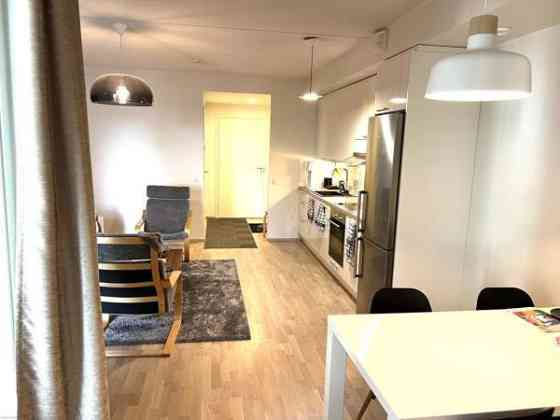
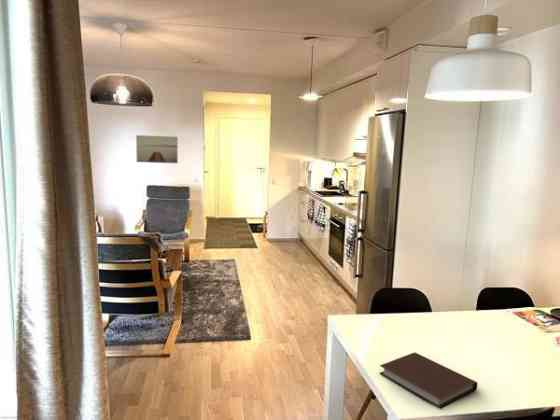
+ wall art [135,134,179,164]
+ notebook [378,351,478,410]
